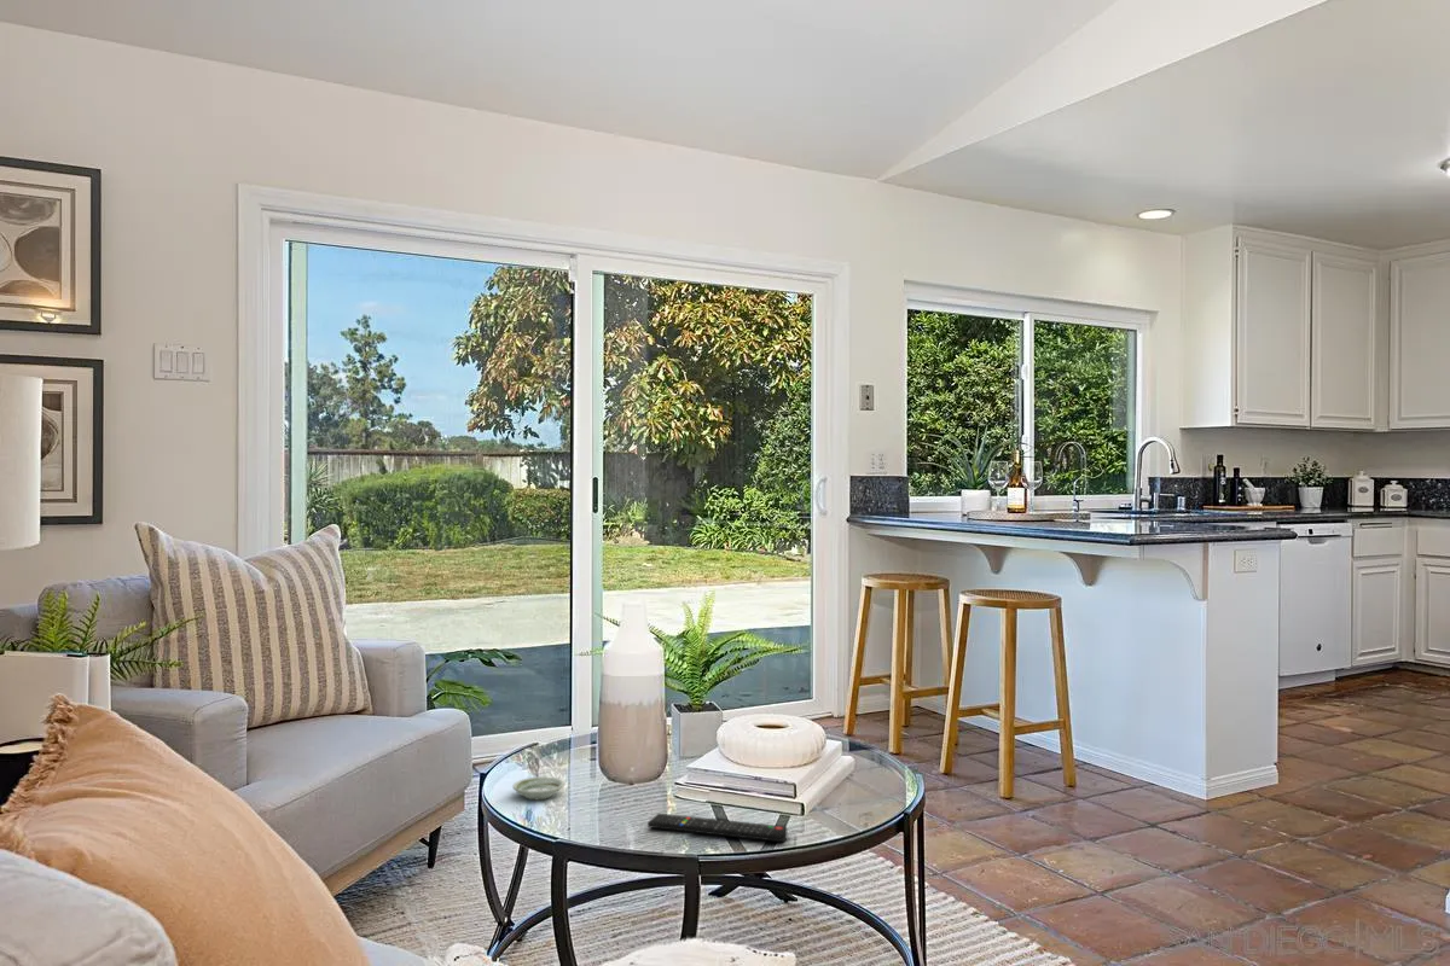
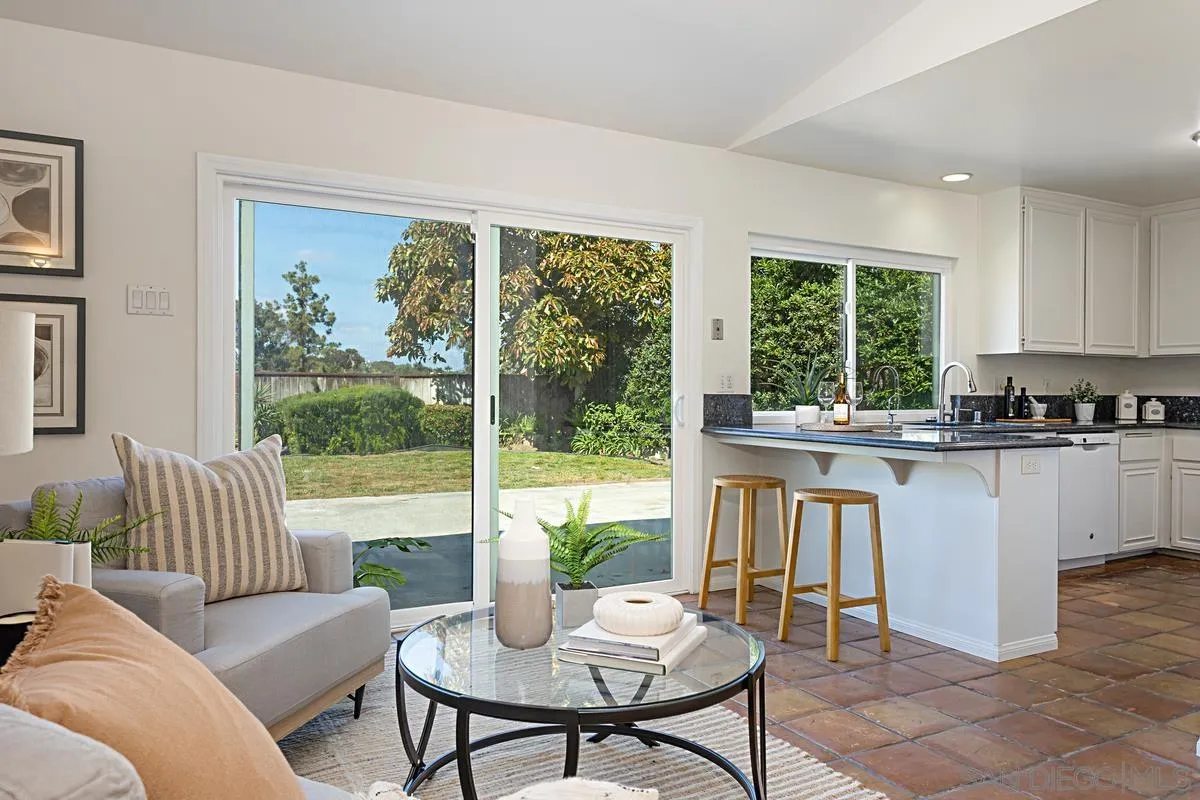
- remote control [646,813,788,843]
- saucer [511,775,566,801]
